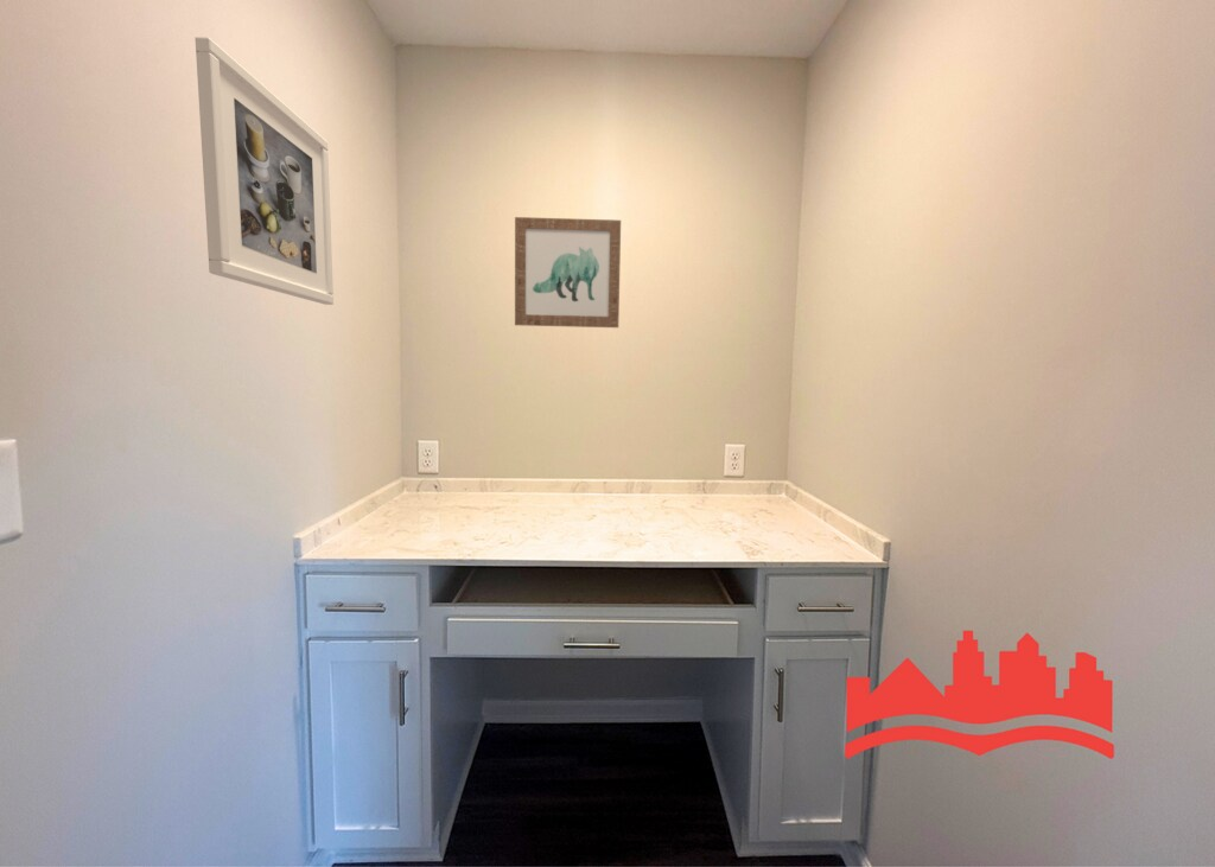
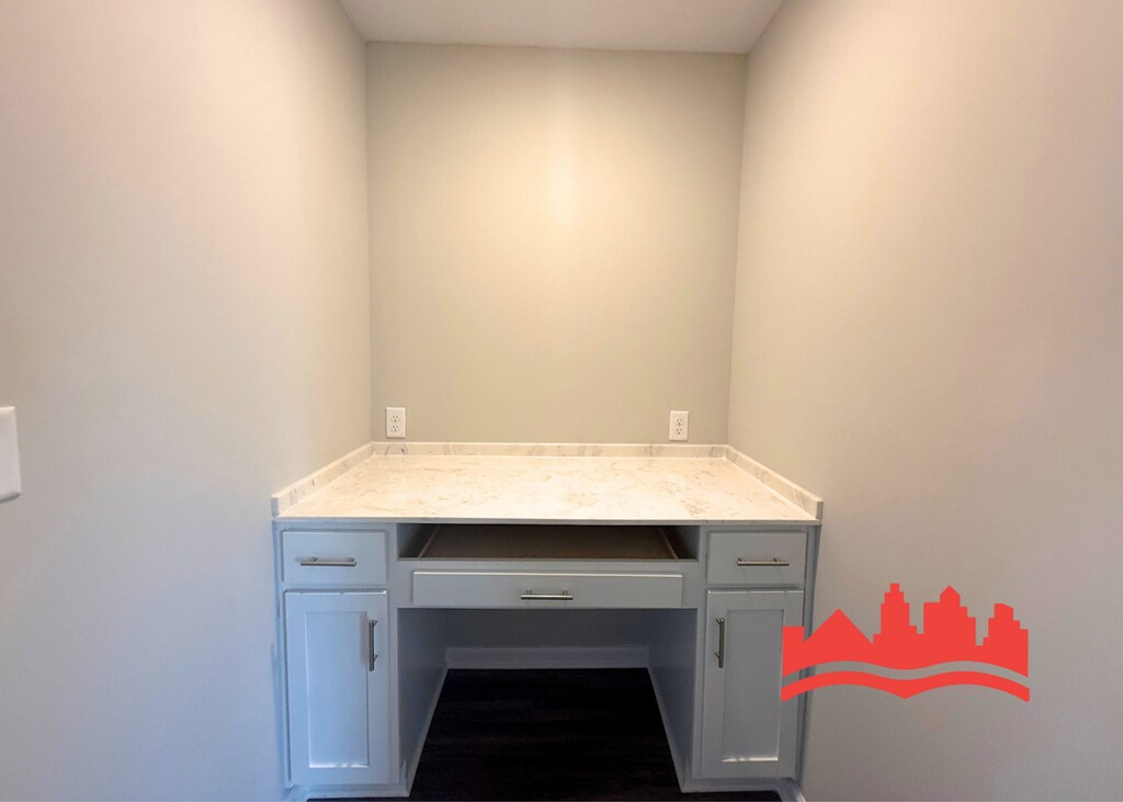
- wall art [514,216,622,329]
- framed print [195,36,335,306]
